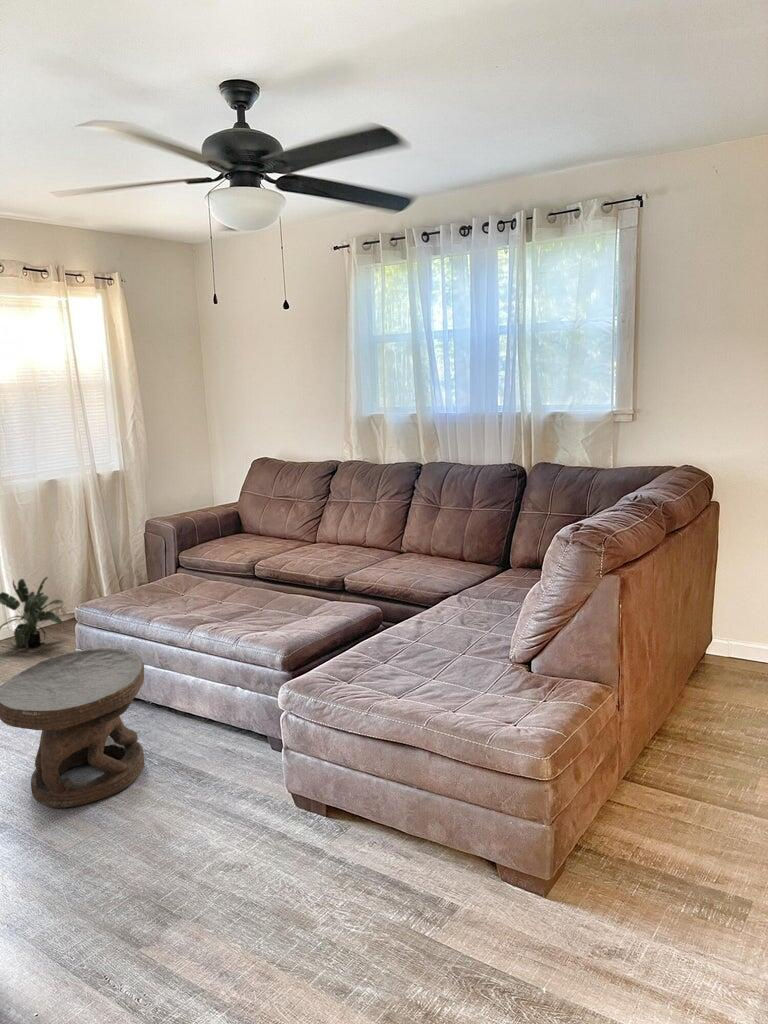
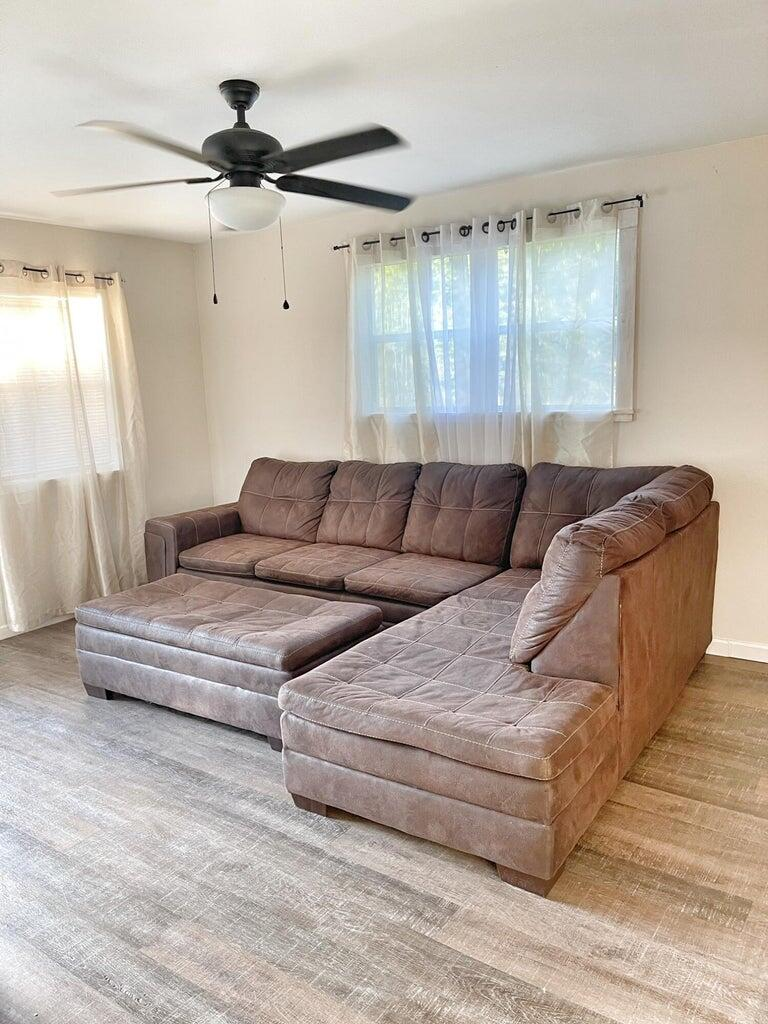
- carved stool [0,647,146,809]
- potted plant [0,576,64,650]
